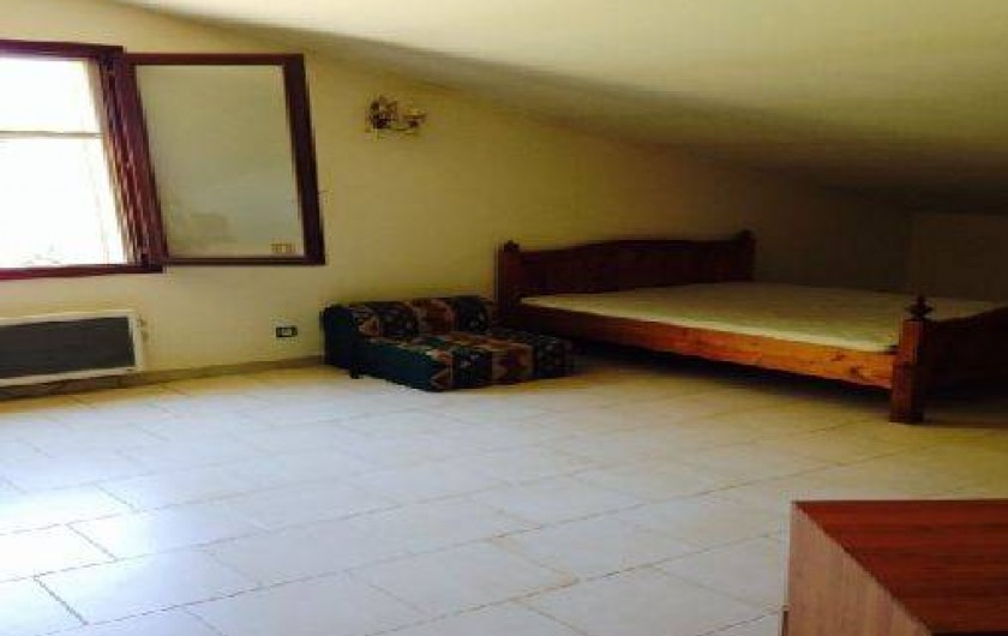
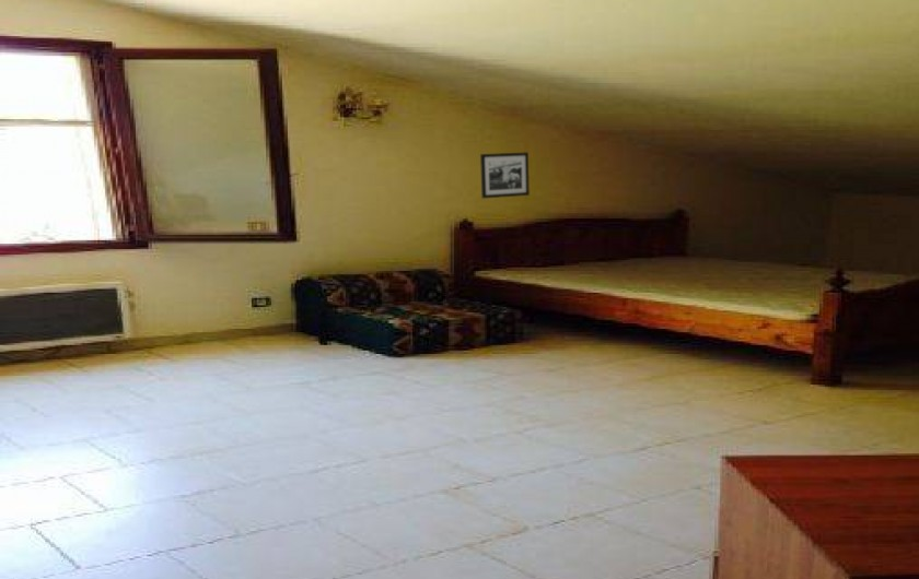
+ picture frame [479,151,531,200]
